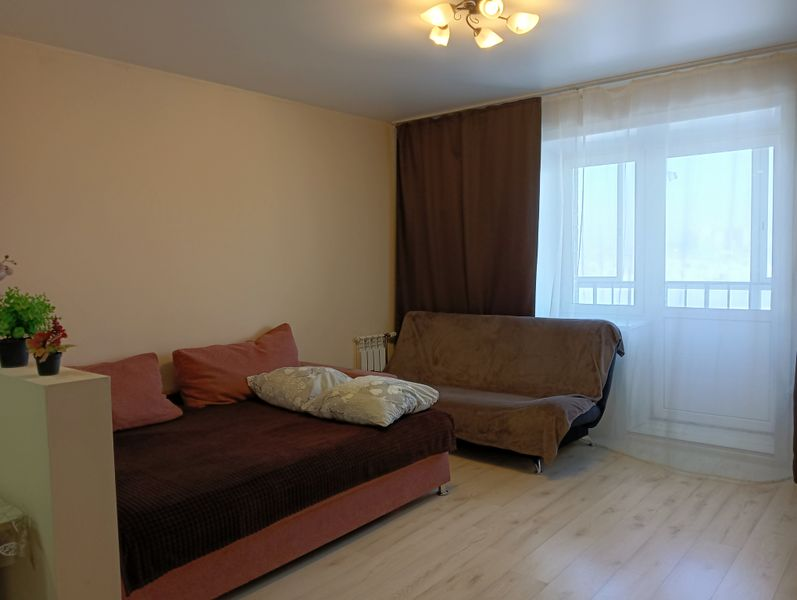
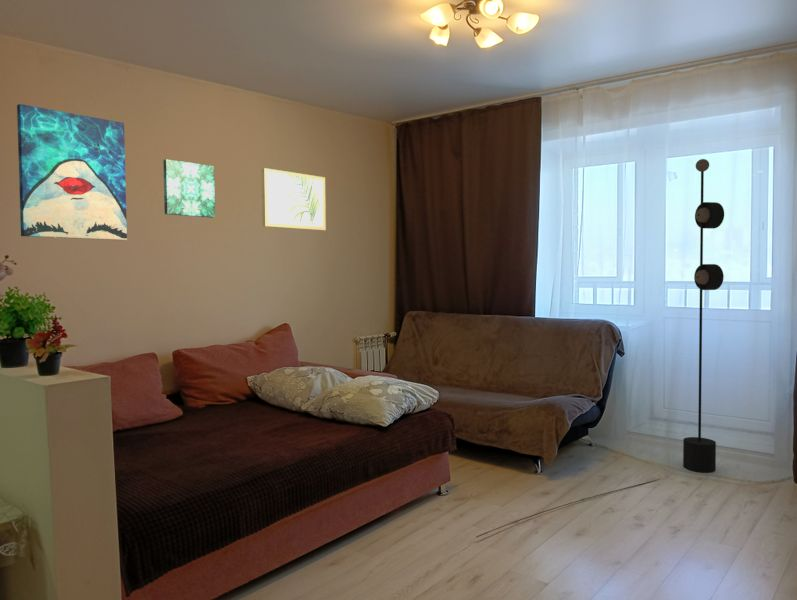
+ wall art [162,158,216,219]
+ wall art [16,103,128,241]
+ floor lamp [475,158,725,538]
+ wall art [261,167,327,231]
